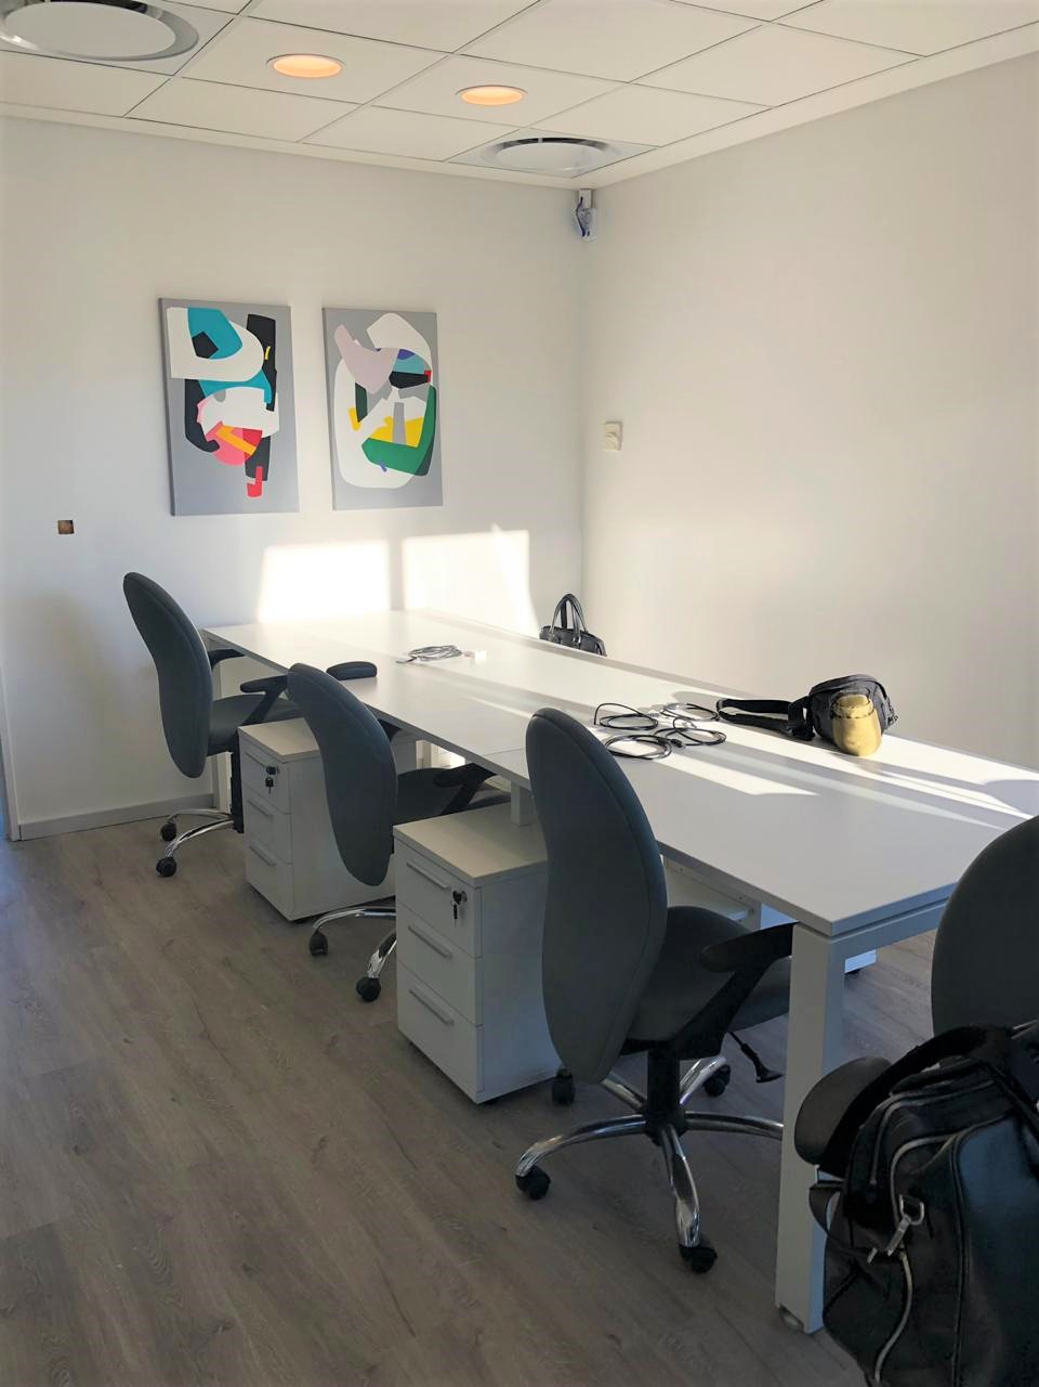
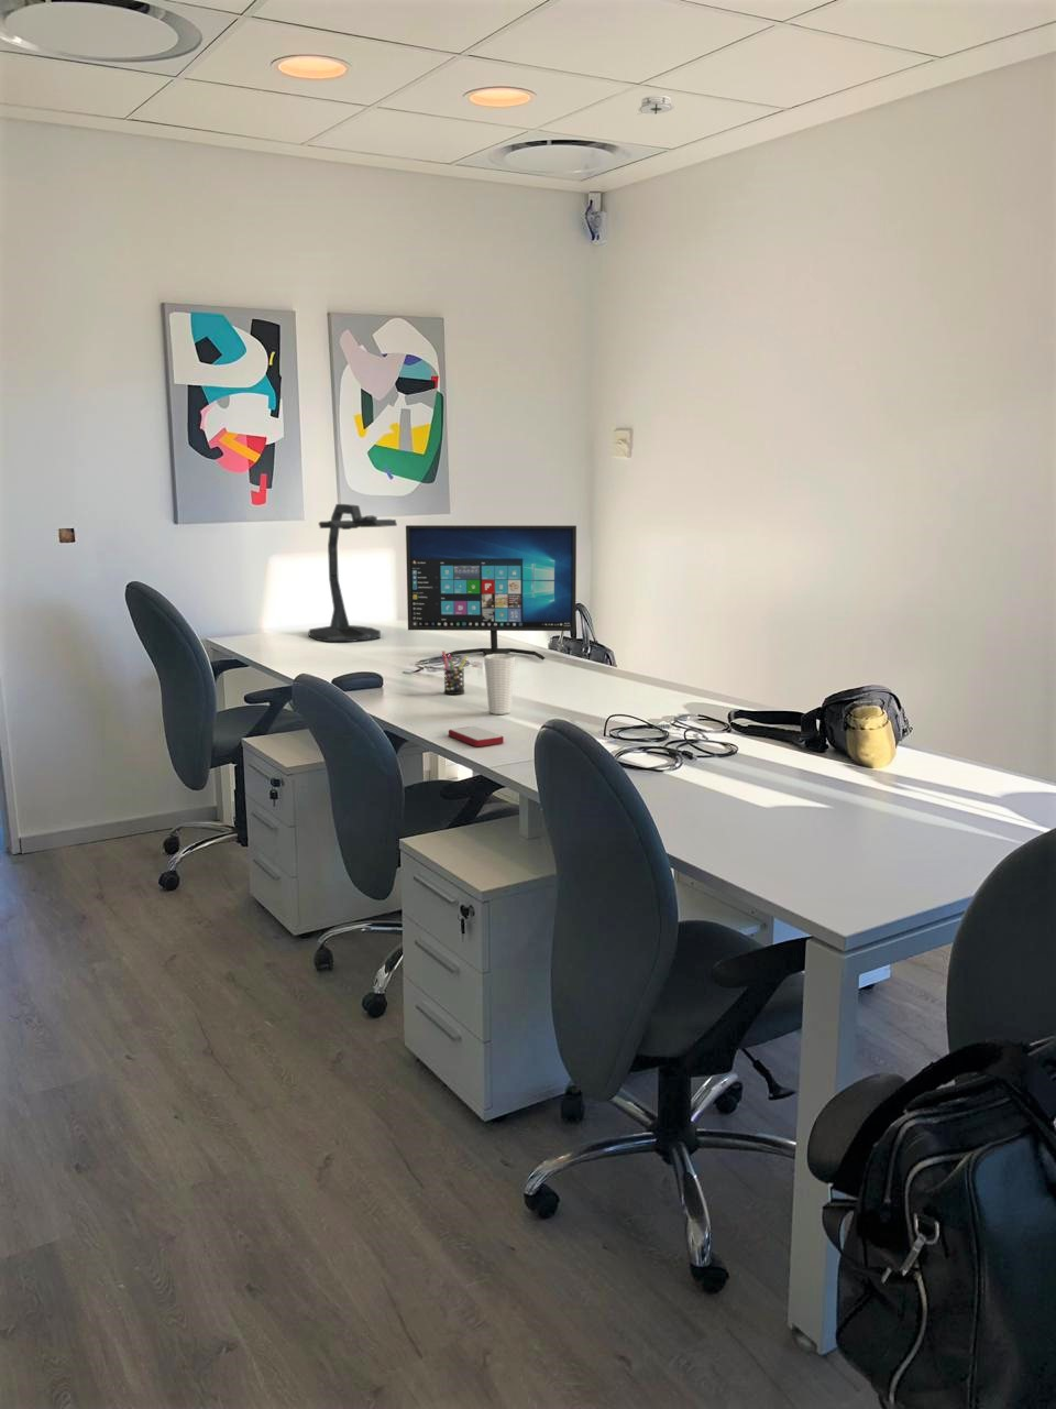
+ cup [483,653,516,716]
+ desk lamp [307,503,398,642]
+ smoke detector [637,94,674,115]
+ pen holder [440,649,468,696]
+ smartphone [448,726,505,748]
+ computer monitor [405,524,578,660]
